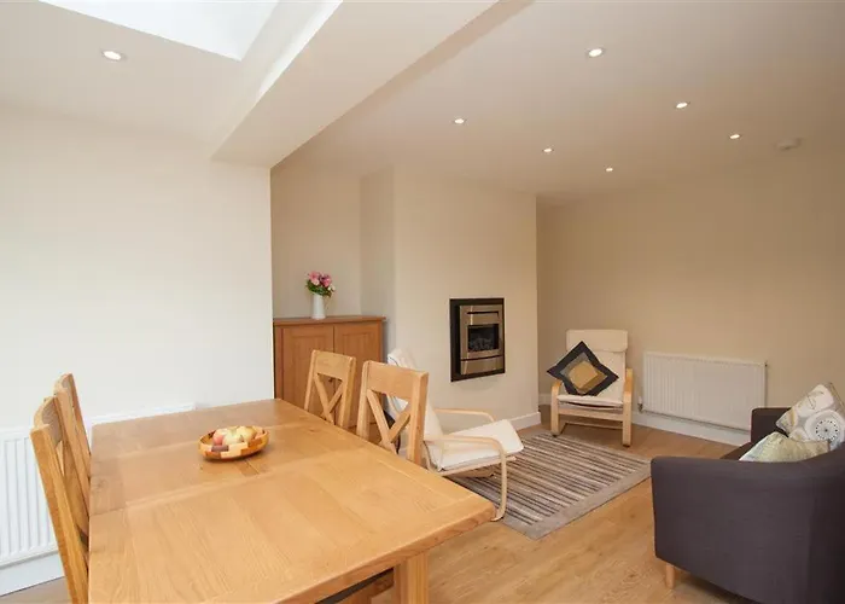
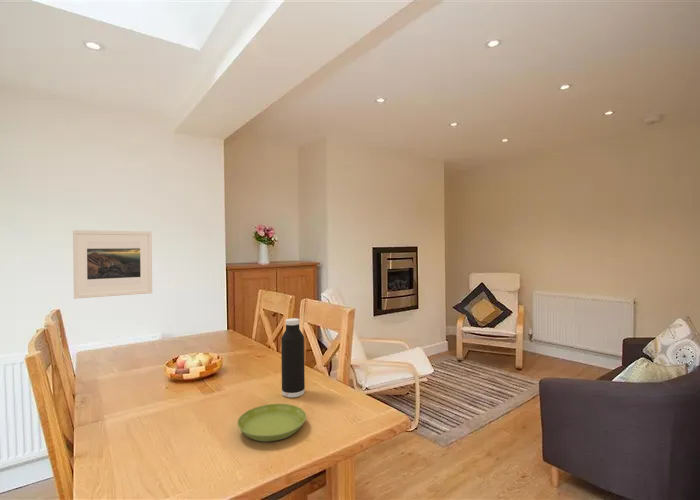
+ water bottle [280,317,306,399]
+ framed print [72,229,153,300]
+ saucer [236,403,307,442]
